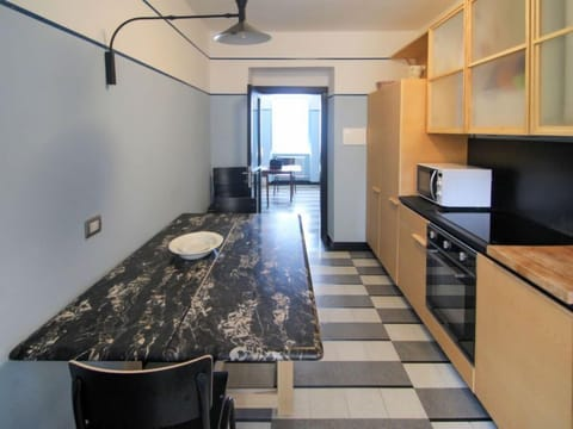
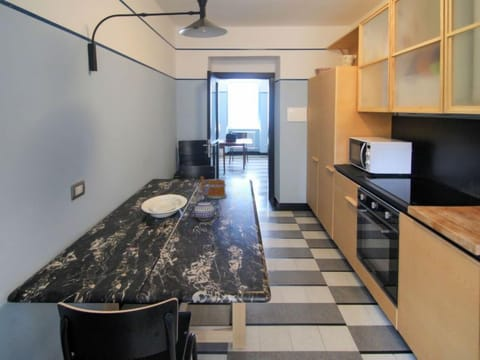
+ teapot [187,198,222,222]
+ mug [199,176,228,200]
